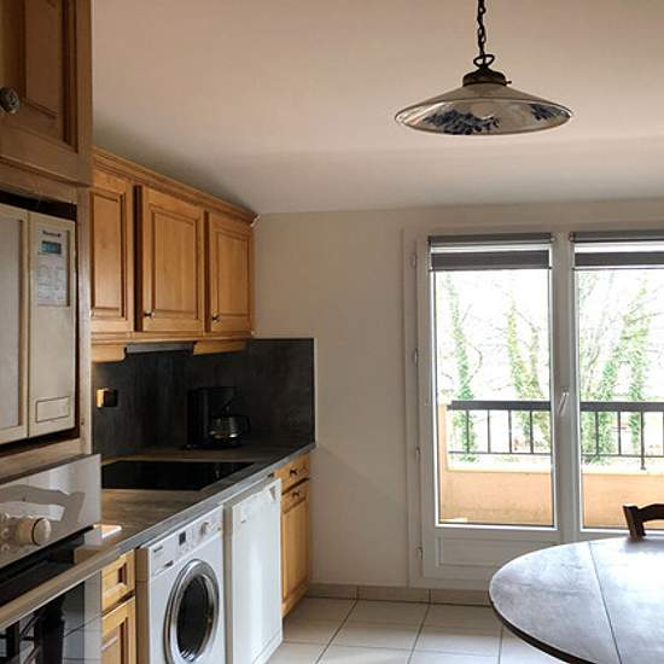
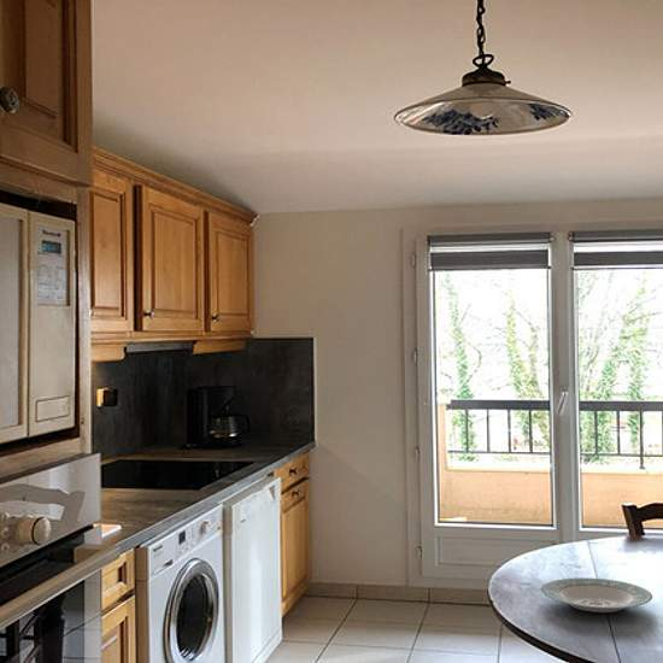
+ plate [540,576,653,614]
